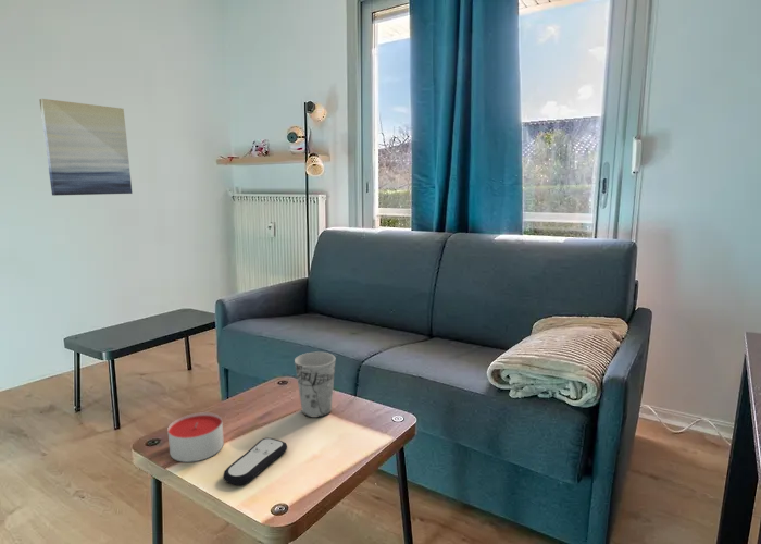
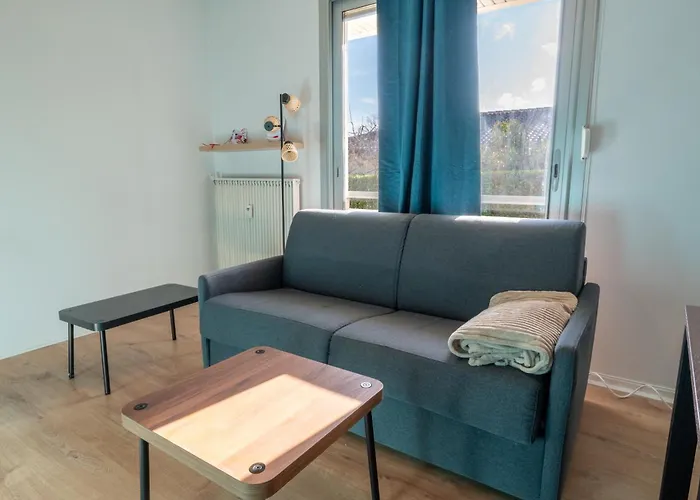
- cup [294,351,336,419]
- candle [166,411,225,463]
- remote control [222,437,288,486]
- wall art [38,98,133,197]
